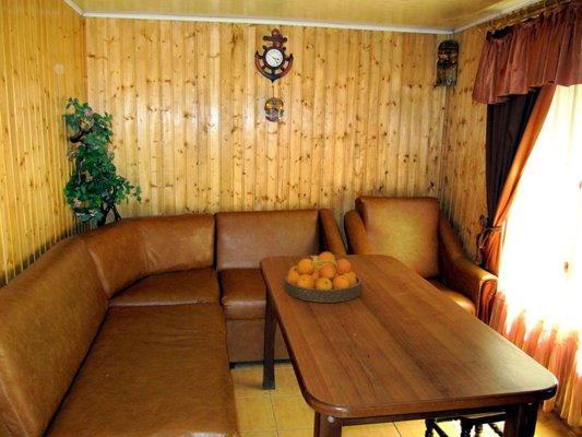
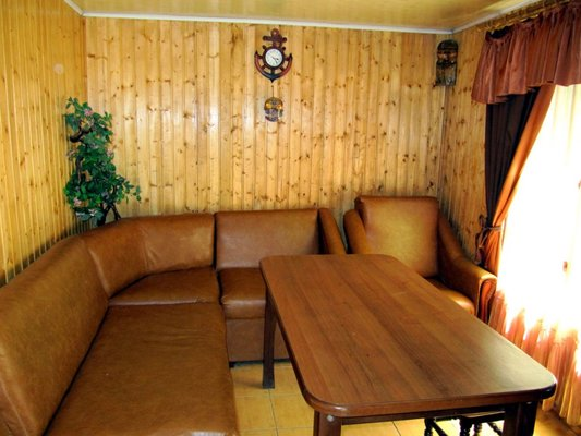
- fruit bowl [284,251,363,304]
